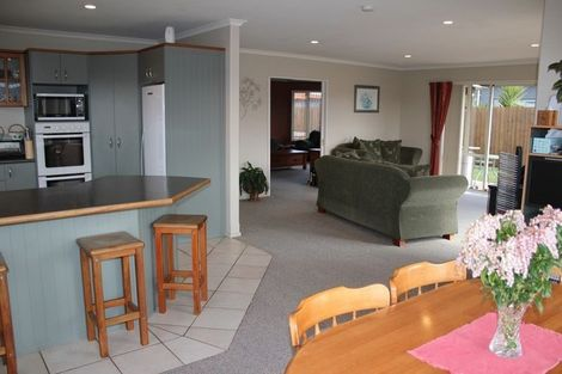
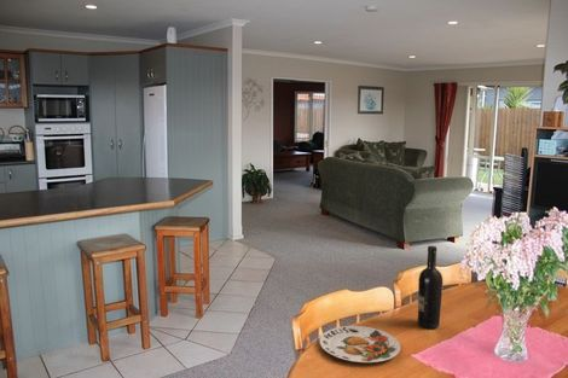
+ wine bottle [417,245,444,330]
+ plate [319,325,401,364]
